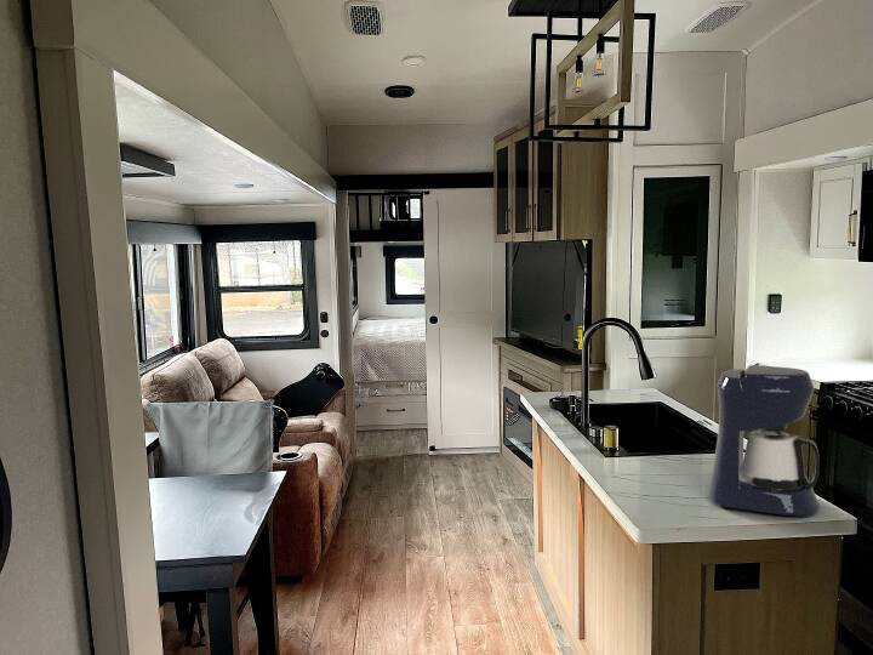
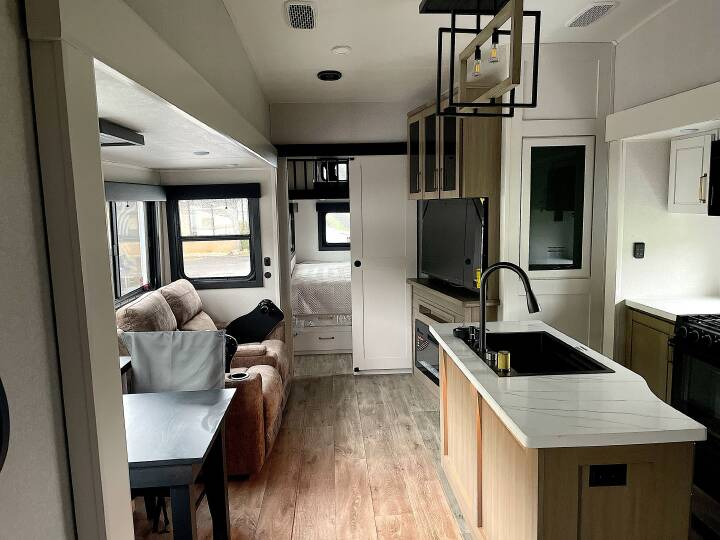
- coffee maker [708,364,821,517]
